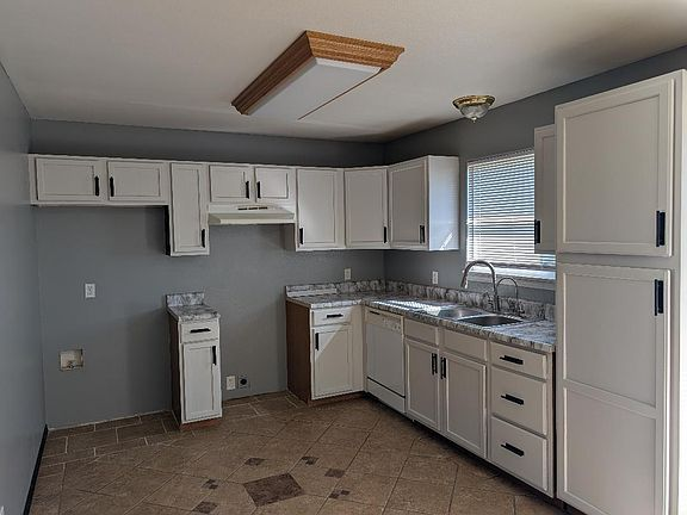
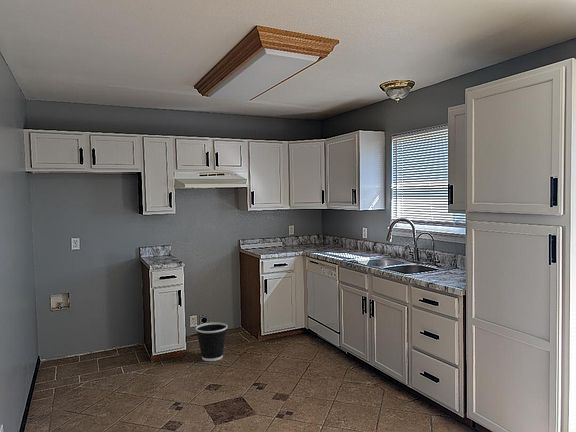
+ wastebasket [195,321,228,362]
